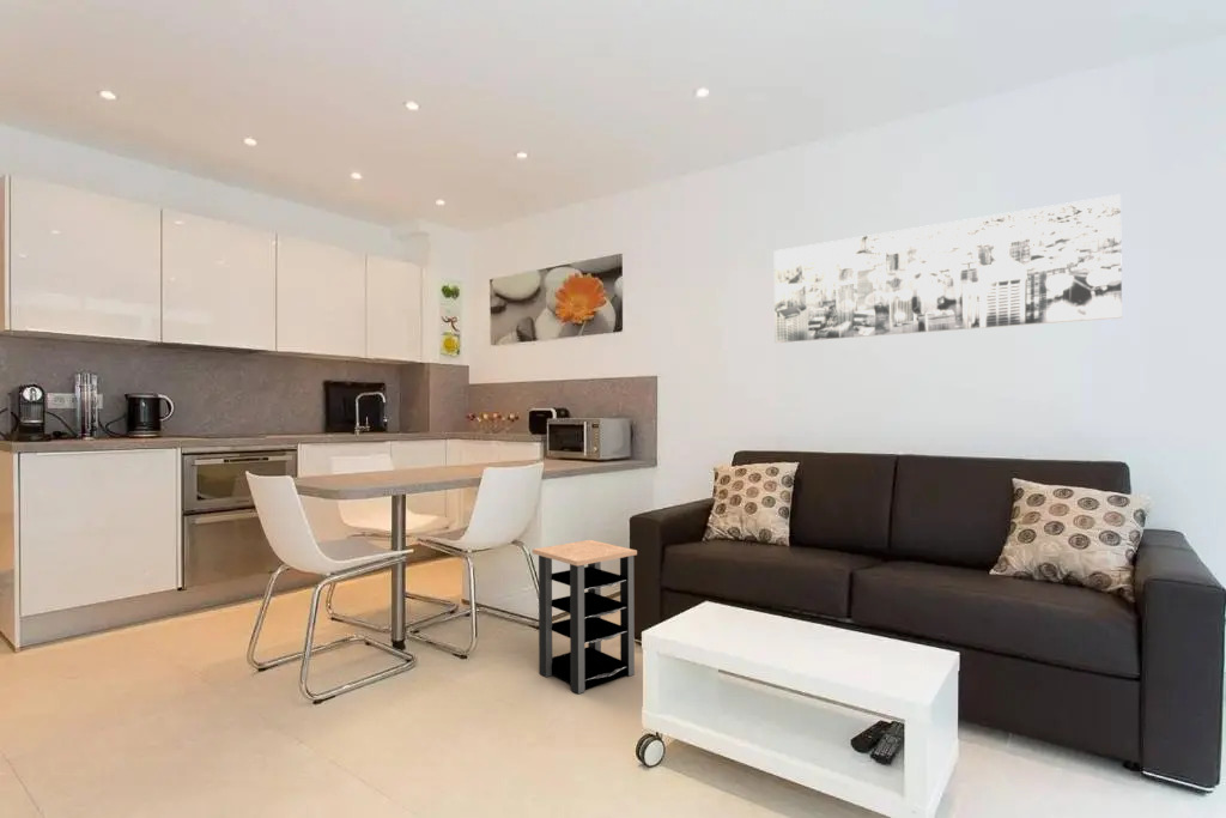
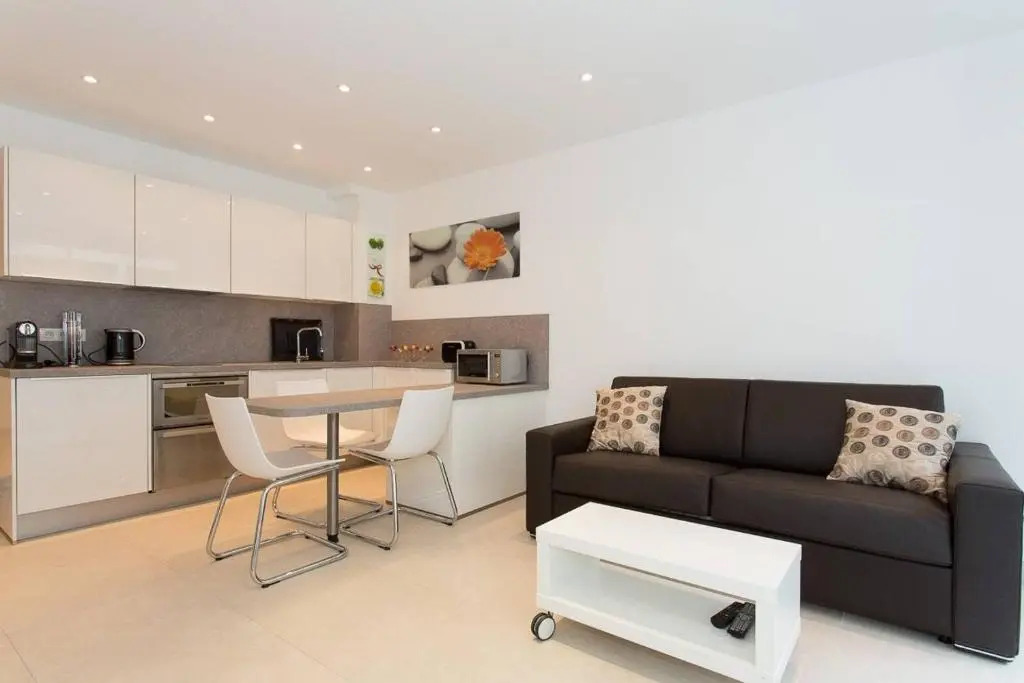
- side table [532,539,638,695]
- wall art [773,193,1123,345]
